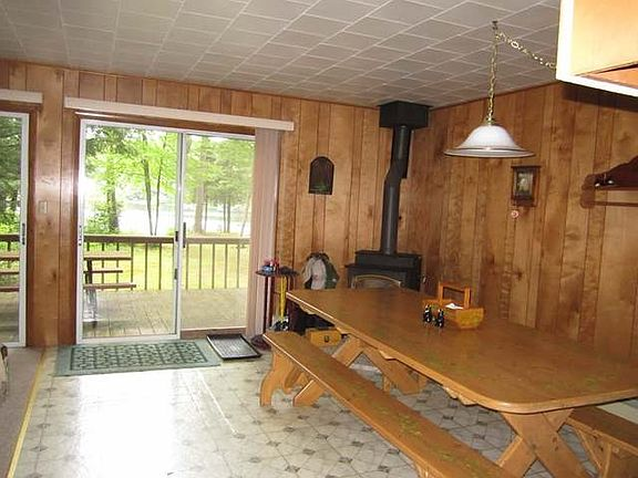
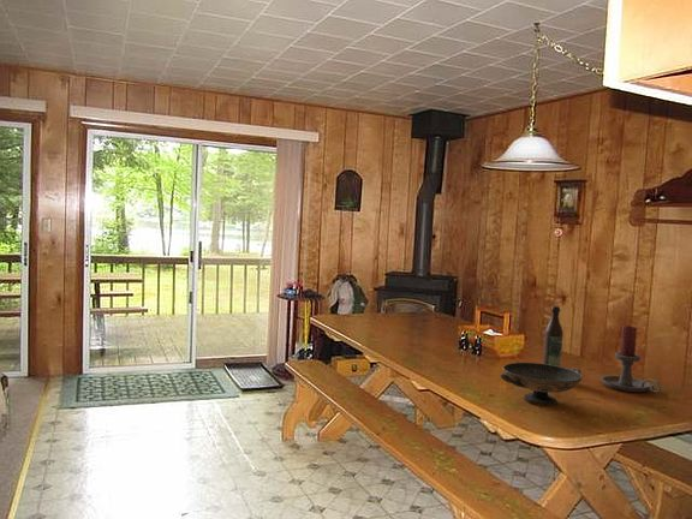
+ wine bottle [542,305,565,366]
+ decorative bowl [500,362,584,406]
+ candle holder [601,324,662,393]
